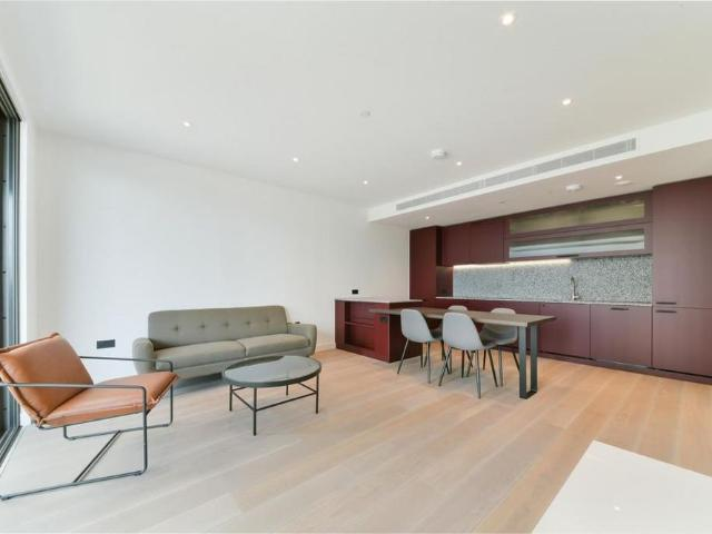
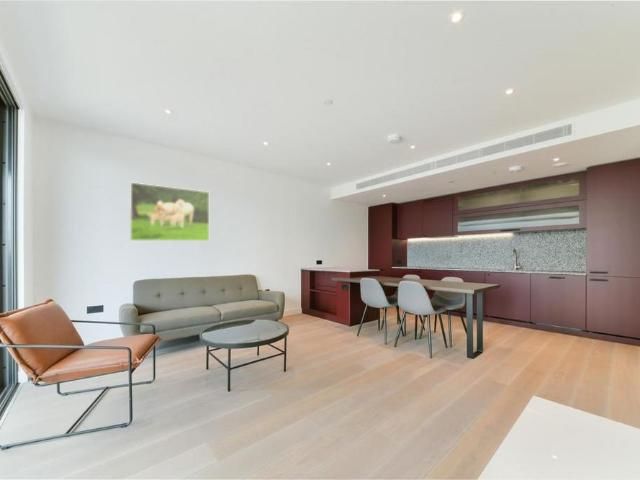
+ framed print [129,182,210,242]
